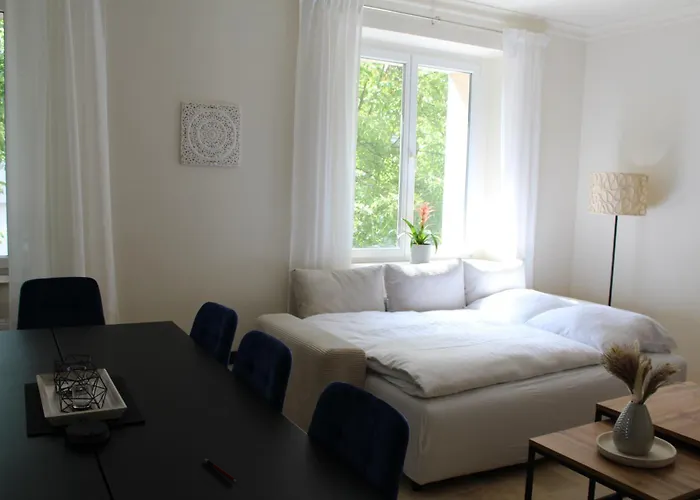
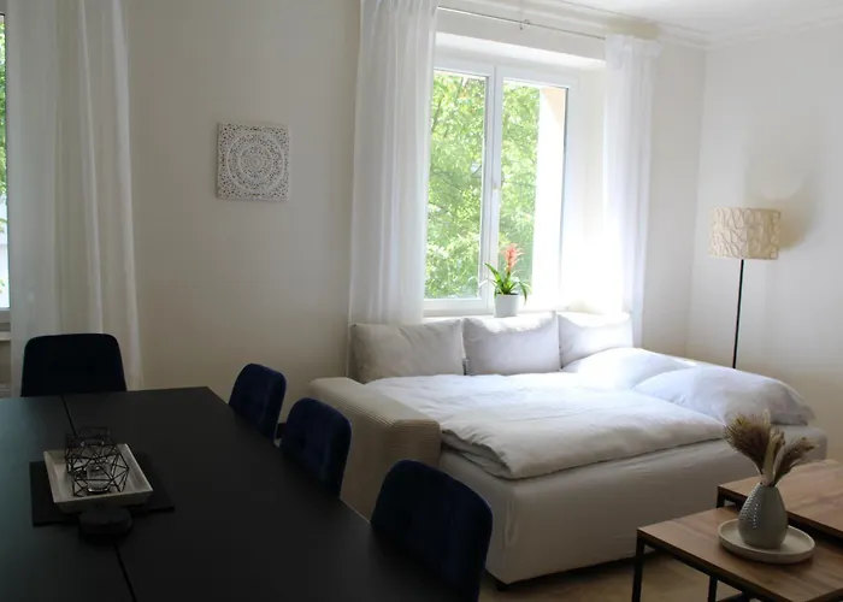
- pen [204,458,237,482]
